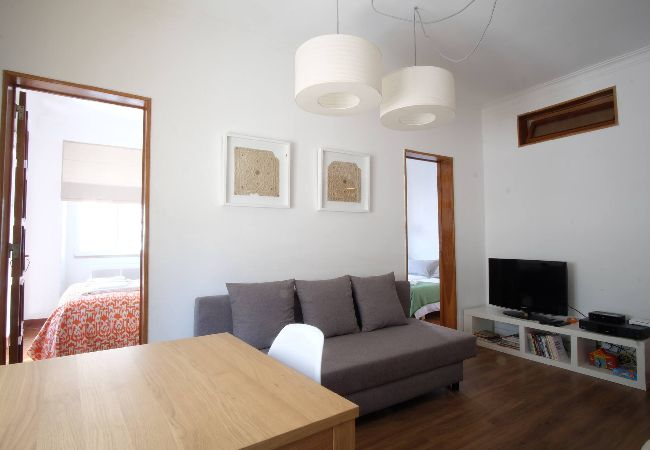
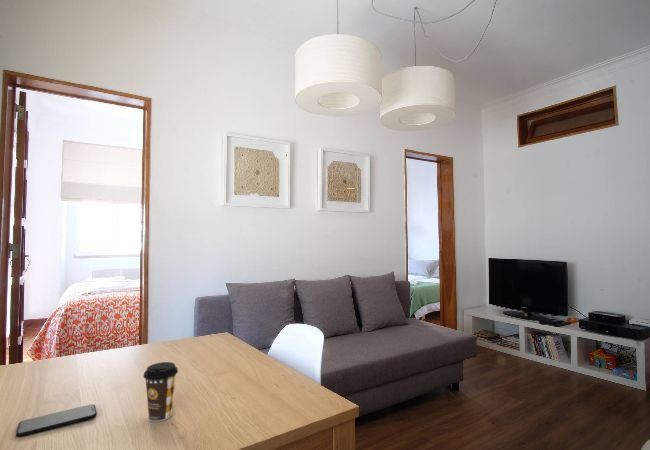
+ coffee cup [142,361,179,423]
+ smartphone [15,403,98,438]
